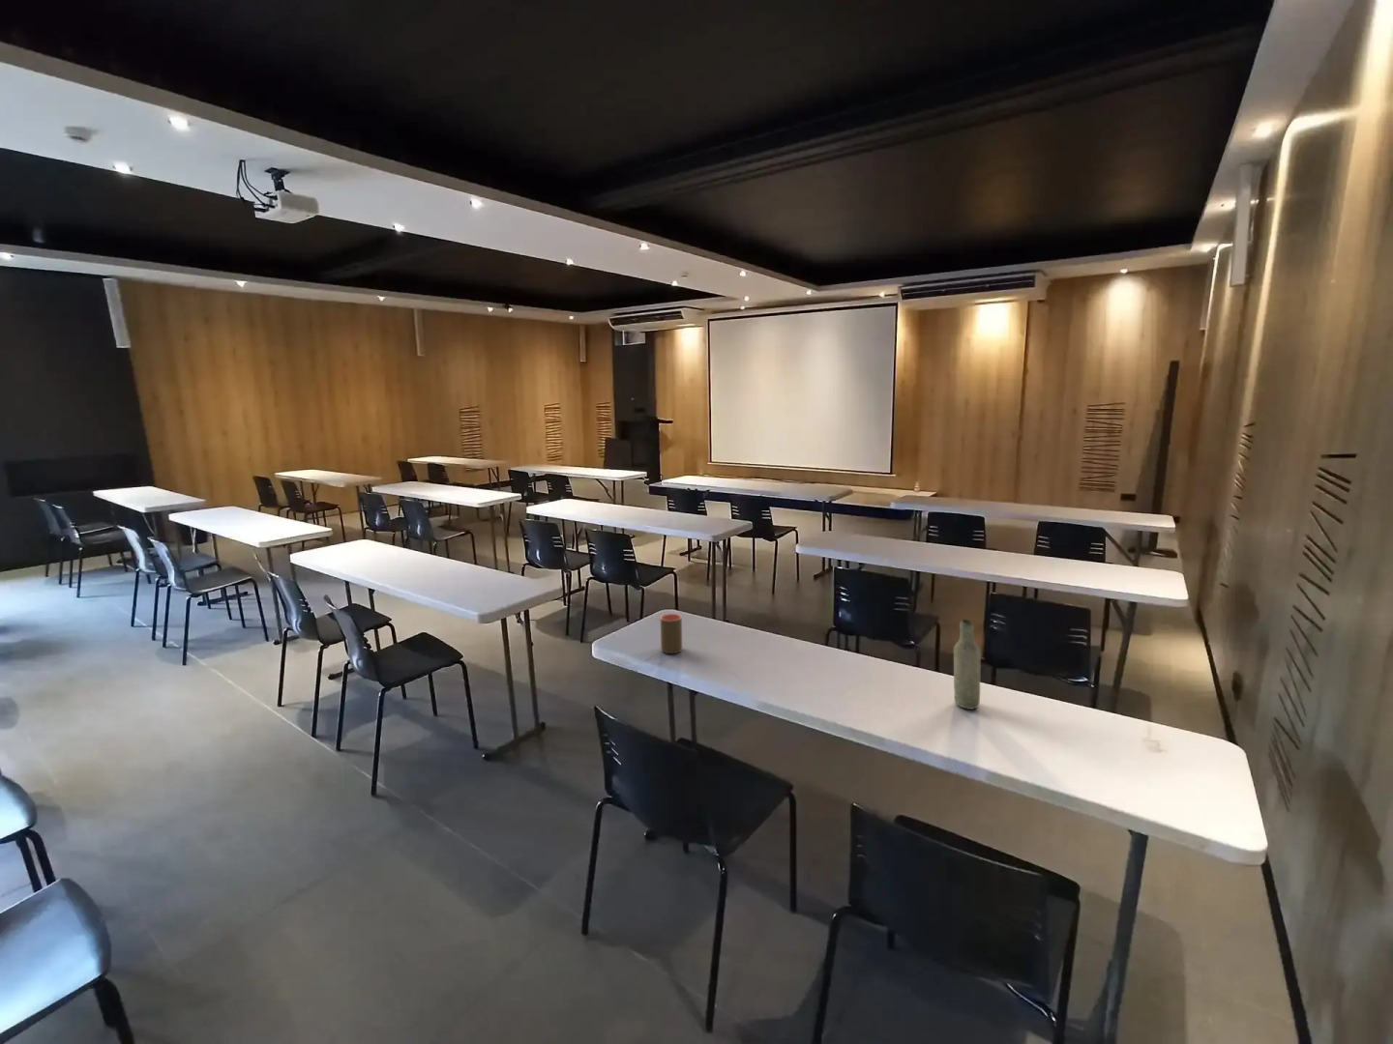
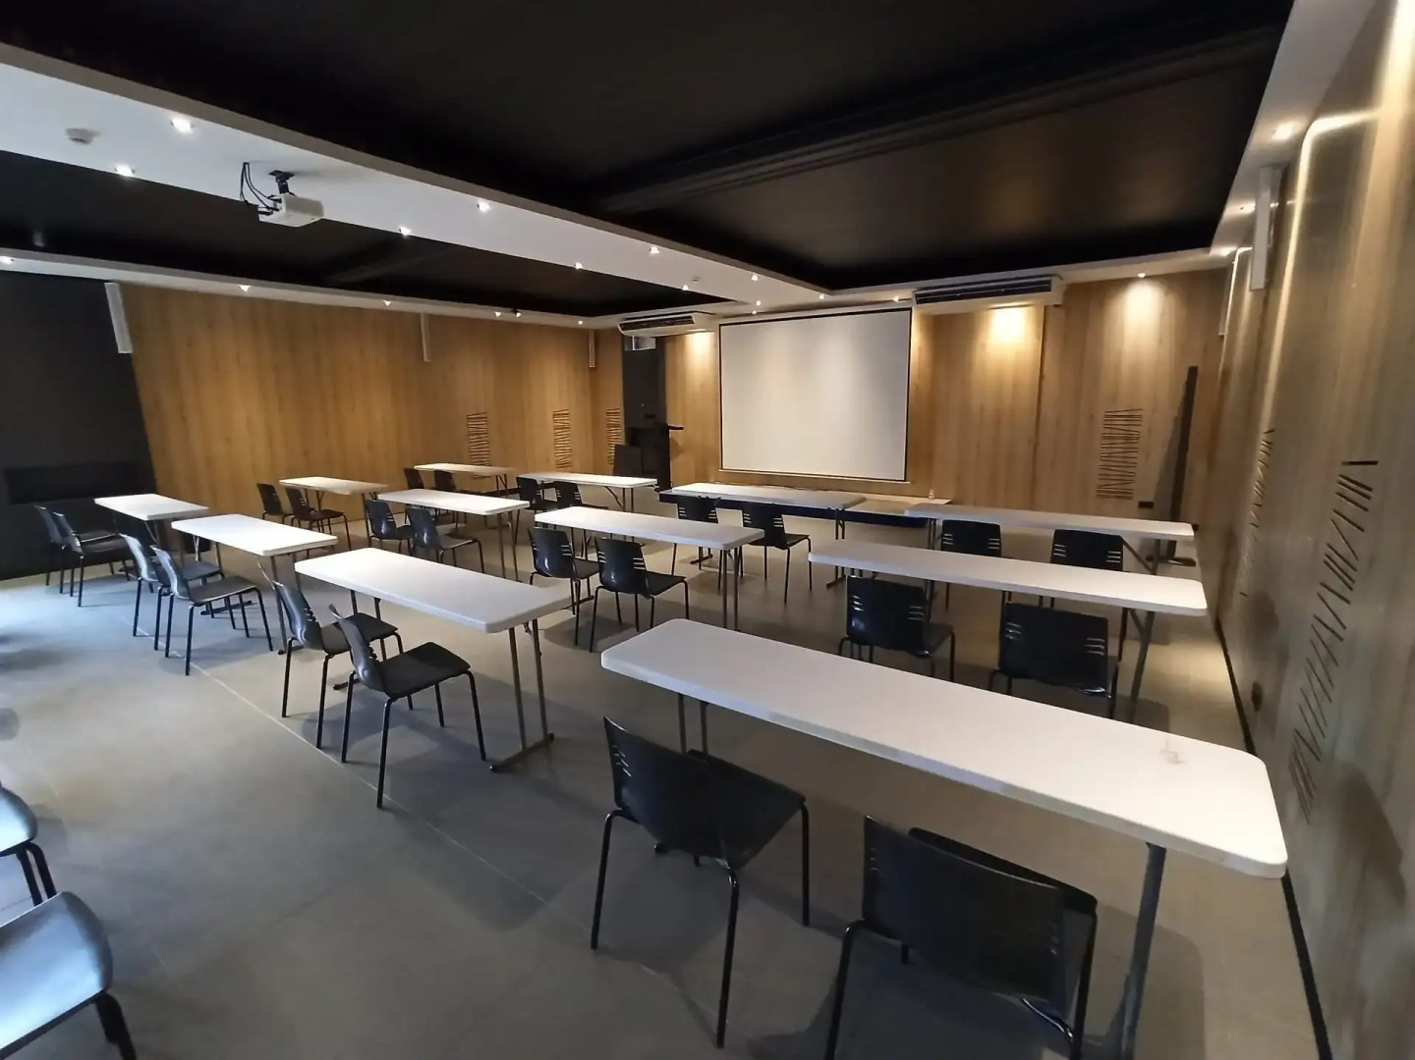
- bottle [953,619,982,711]
- cup [659,613,683,655]
